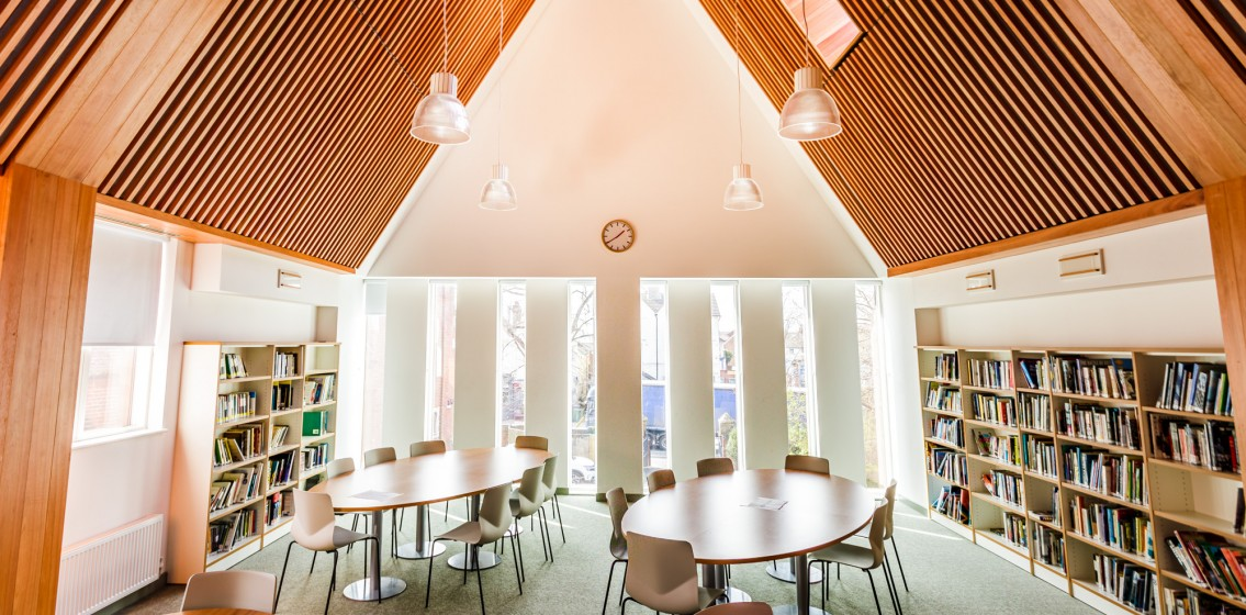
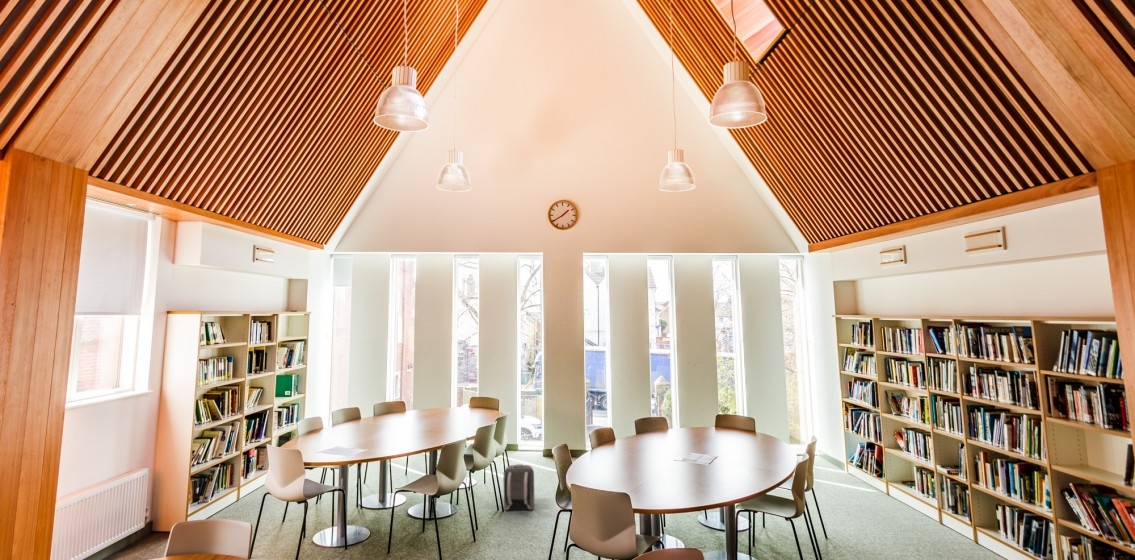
+ backpack [502,463,536,512]
